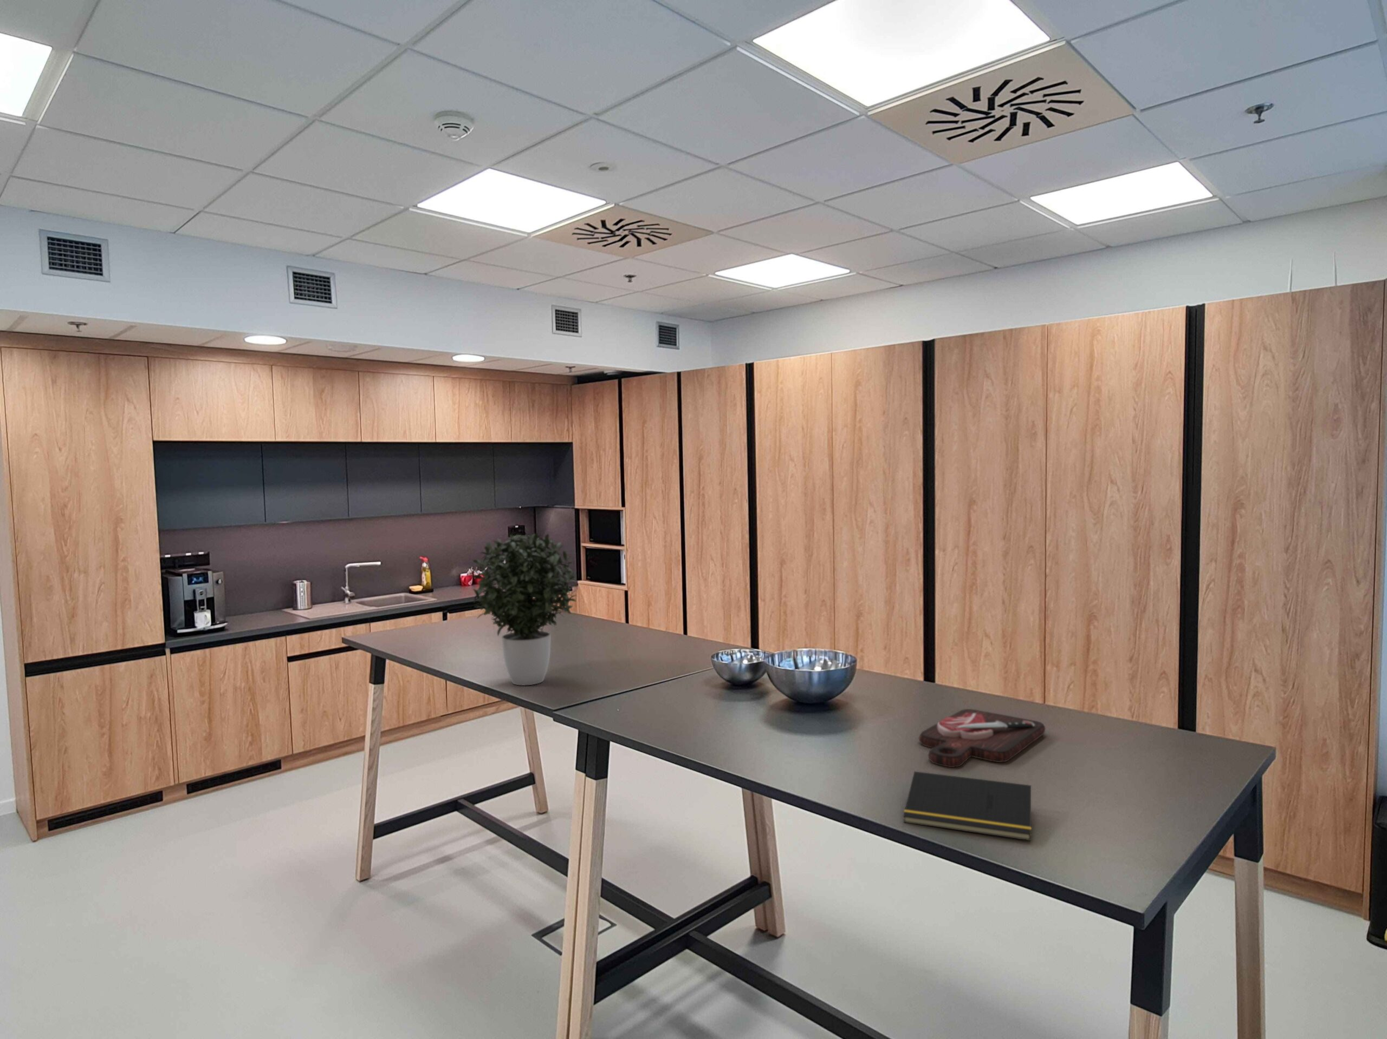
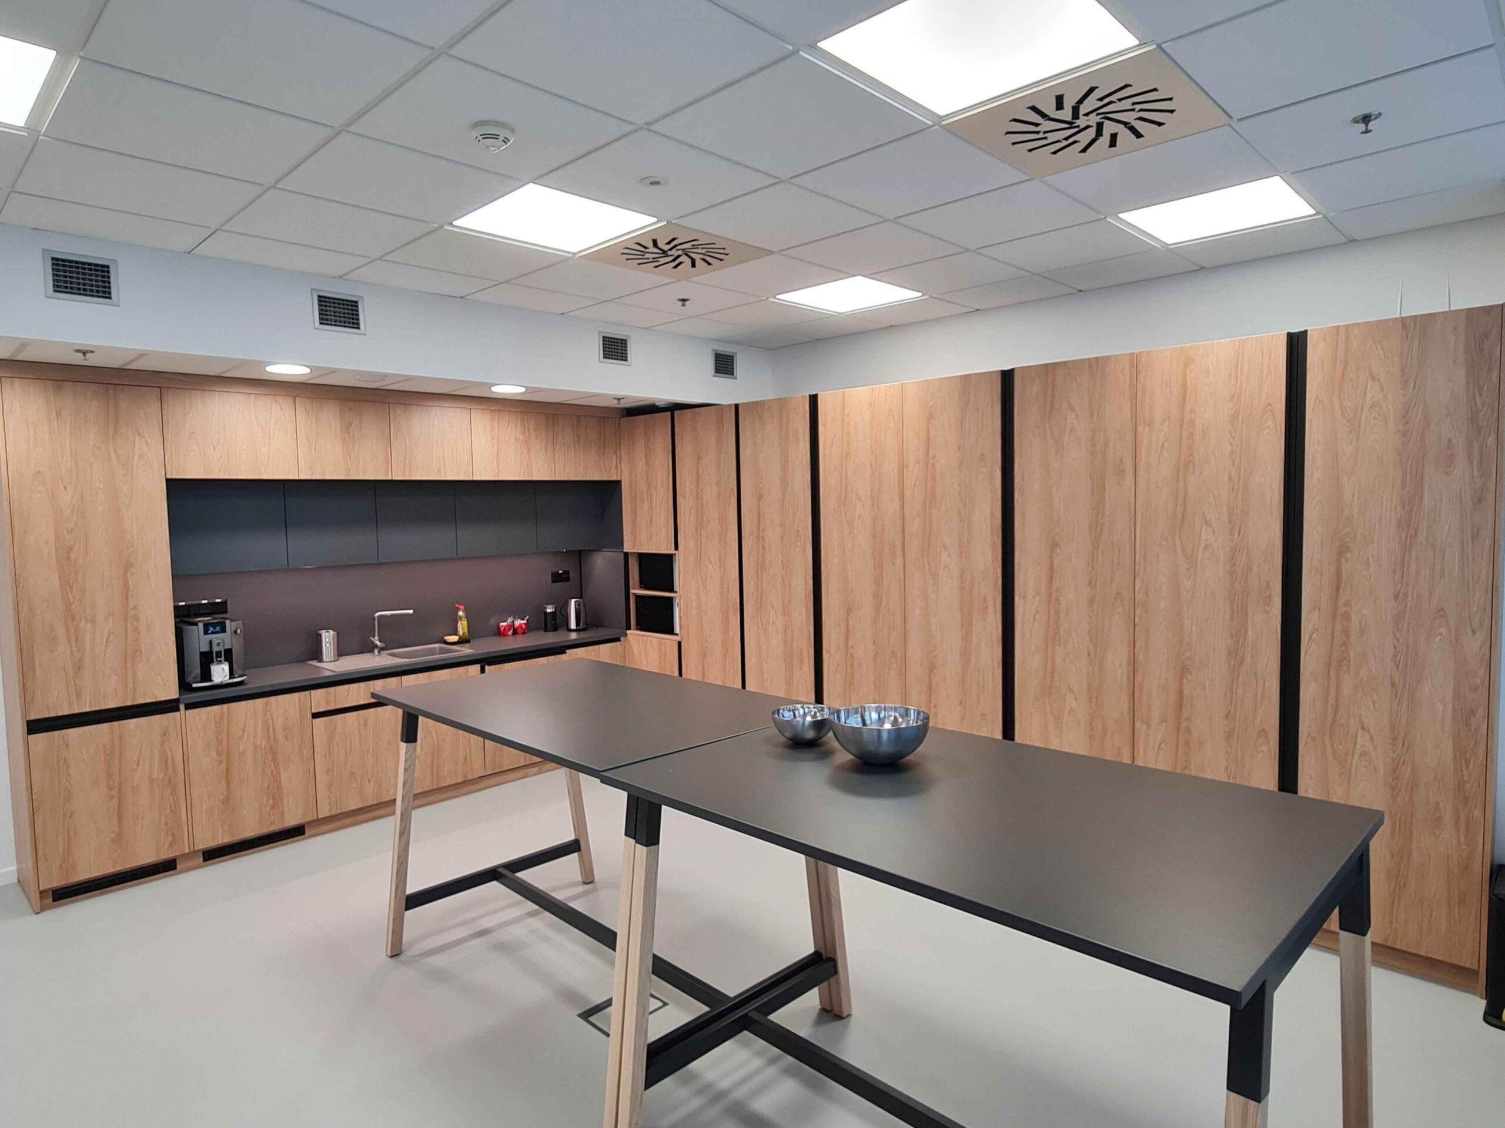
- notepad [902,771,1032,841]
- potted plant [472,532,579,686]
- cutting board [918,708,1046,768]
